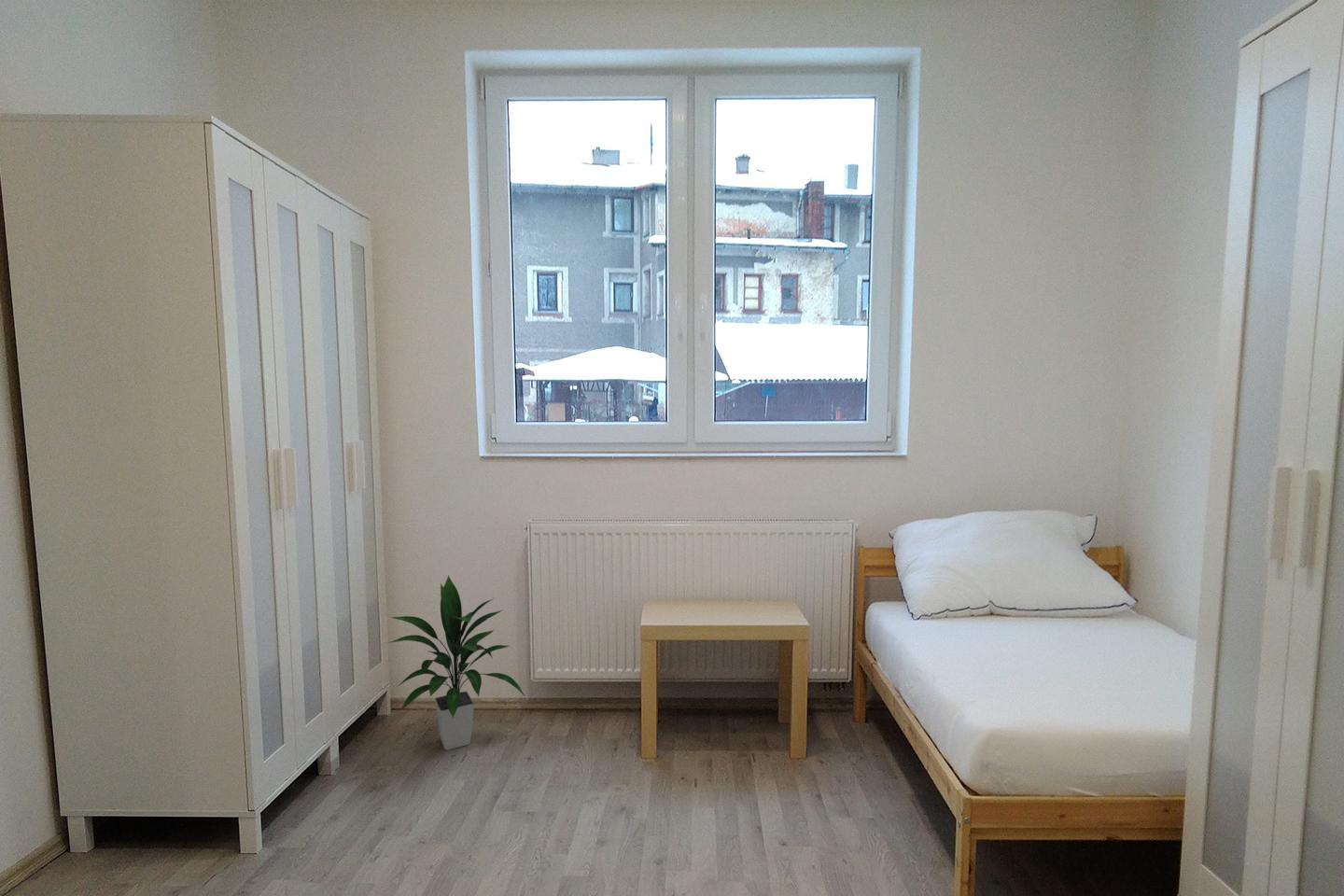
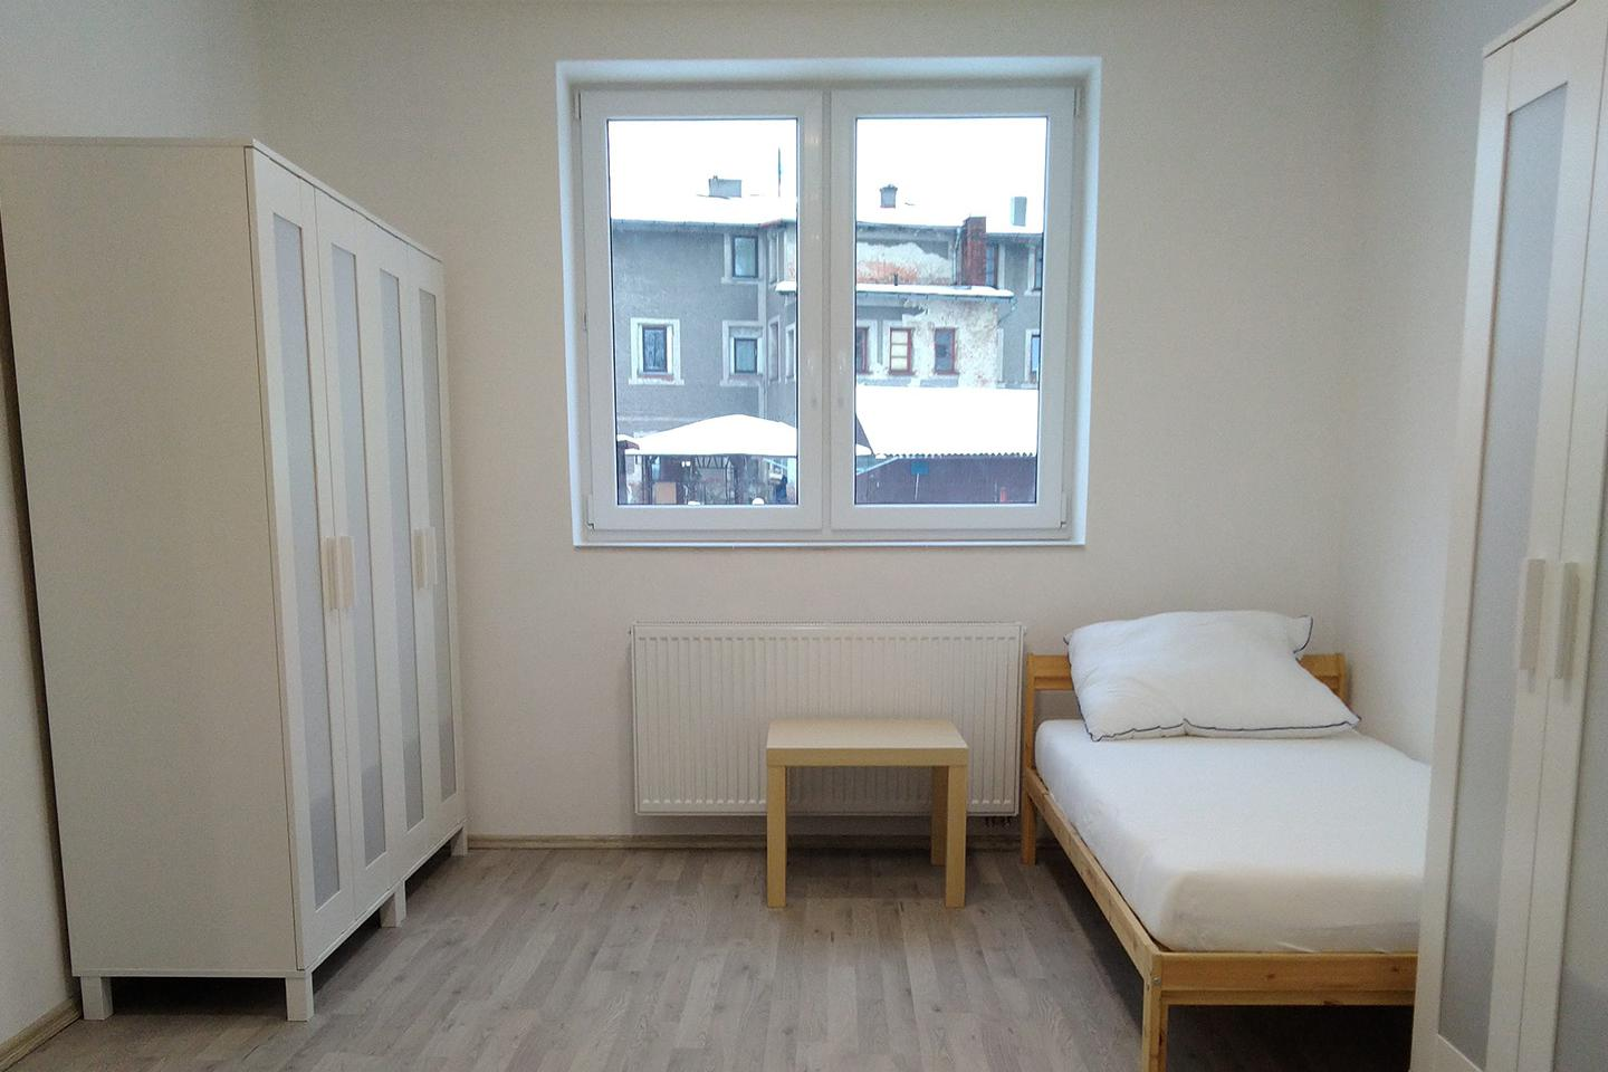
- indoor plant [386,575,526,750]
